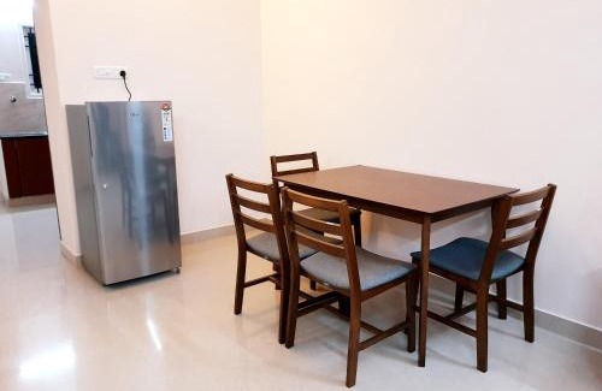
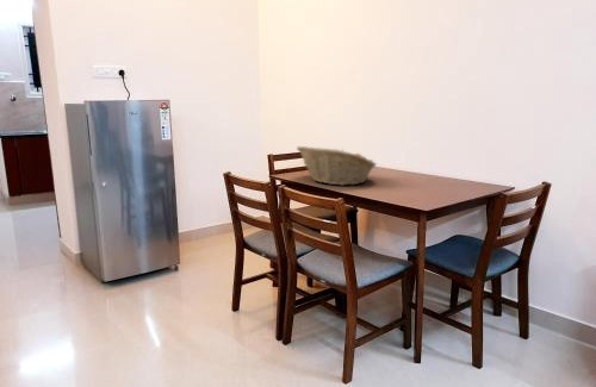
+ fruit basket [296,145,378,187]
